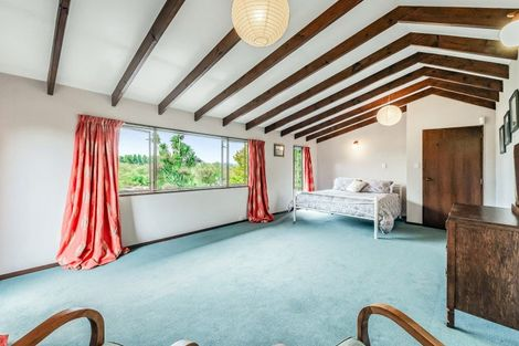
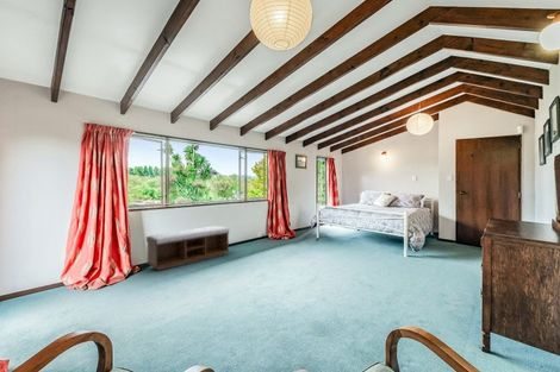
+ bench [145,225,230,271]
